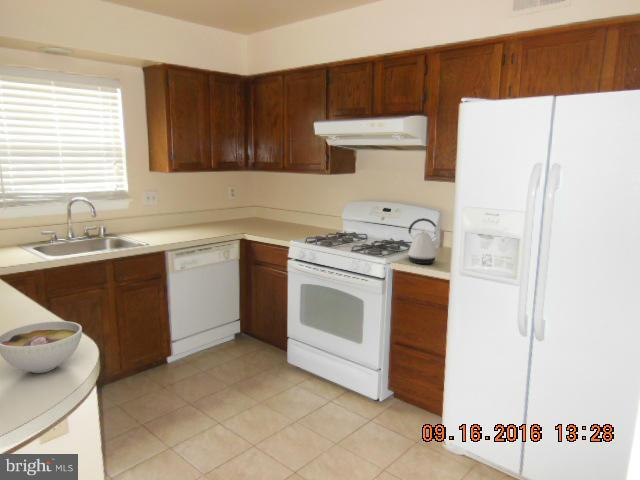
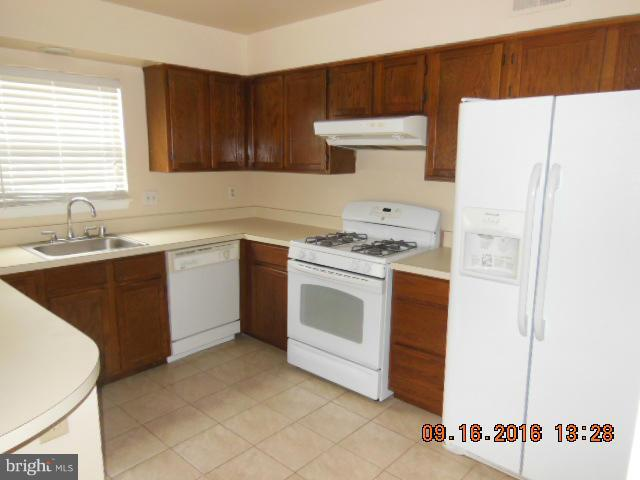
- kettle [404,217,442,265]
- bowl [0,320,83,374]
